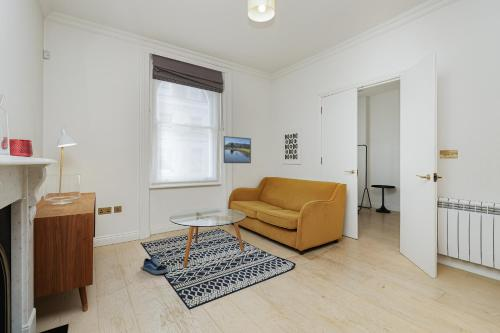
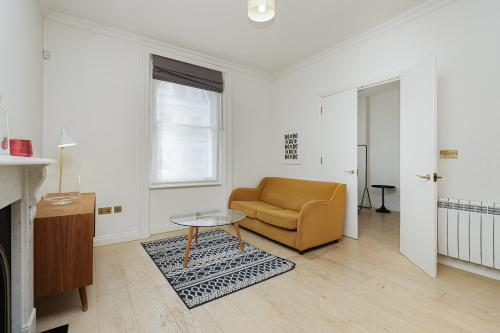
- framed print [223,135,252,164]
- shoe [142,256,169,275]
